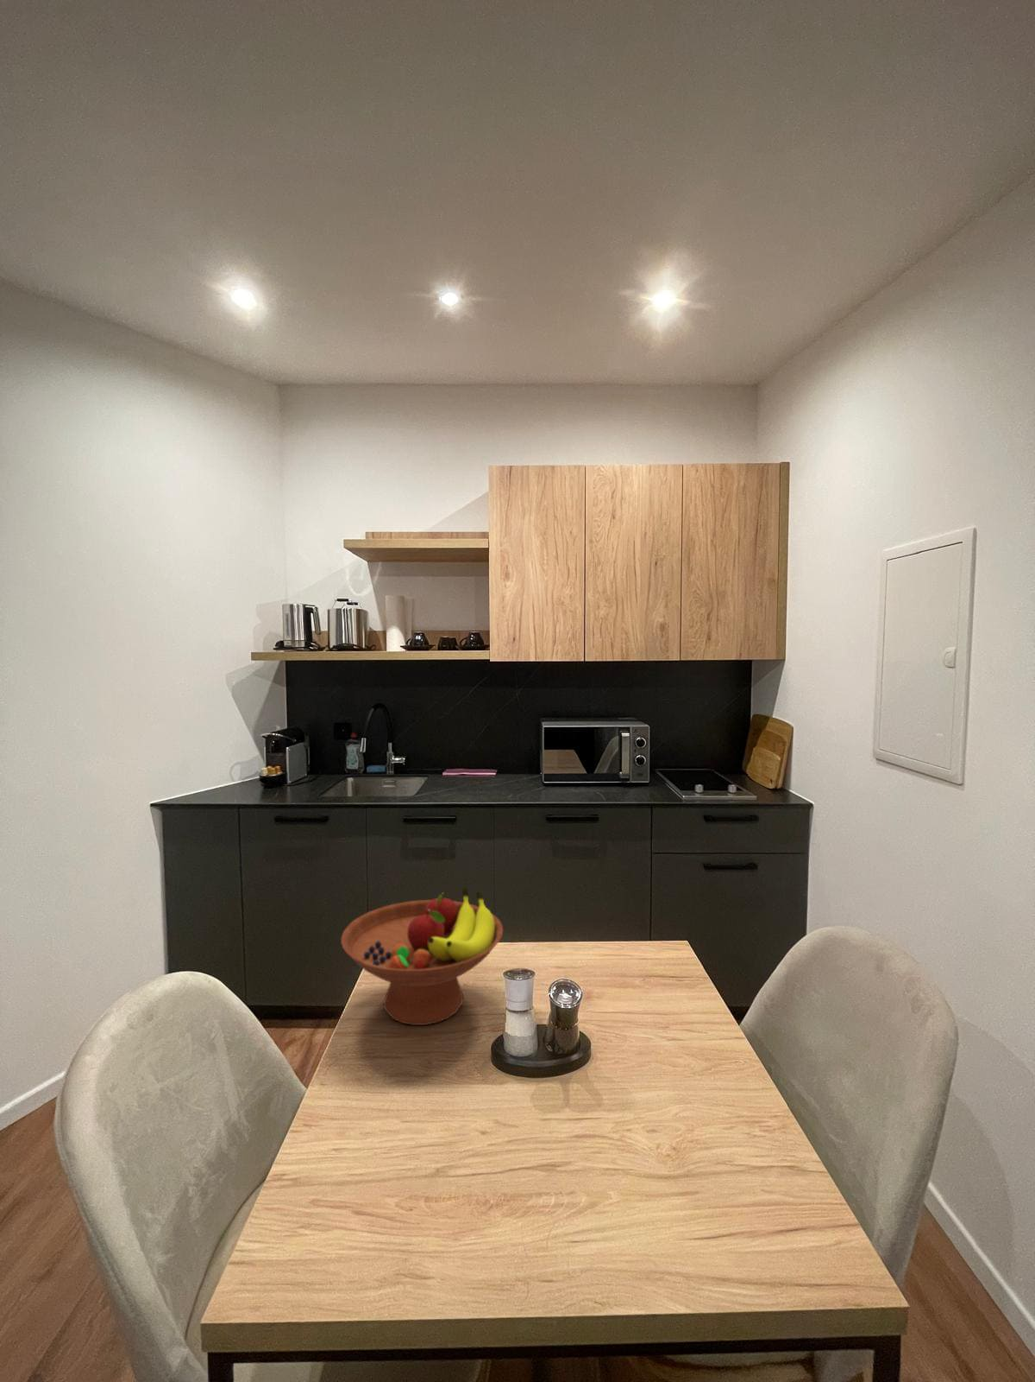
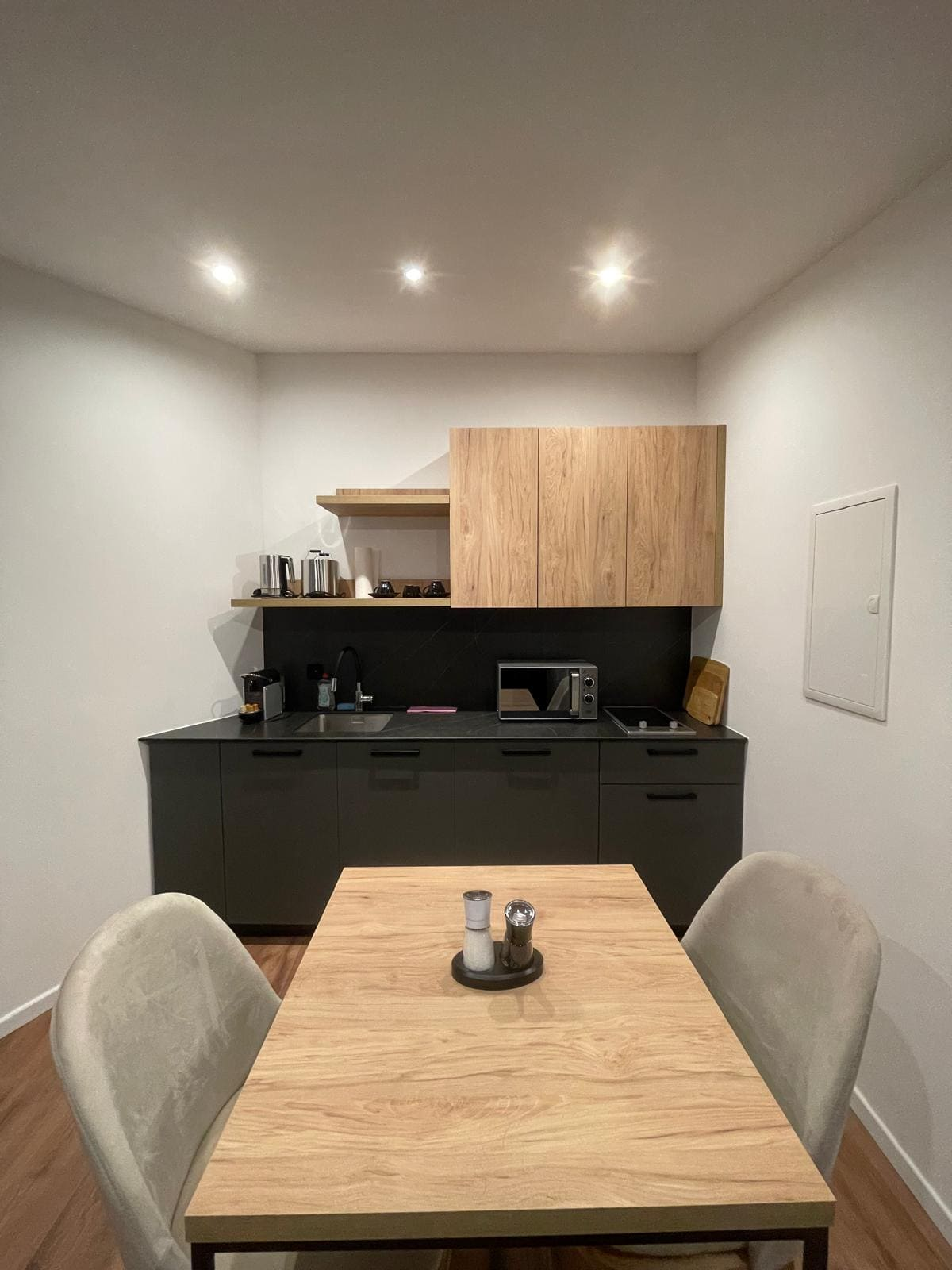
- fruit bowl [340,886,503,1026]
